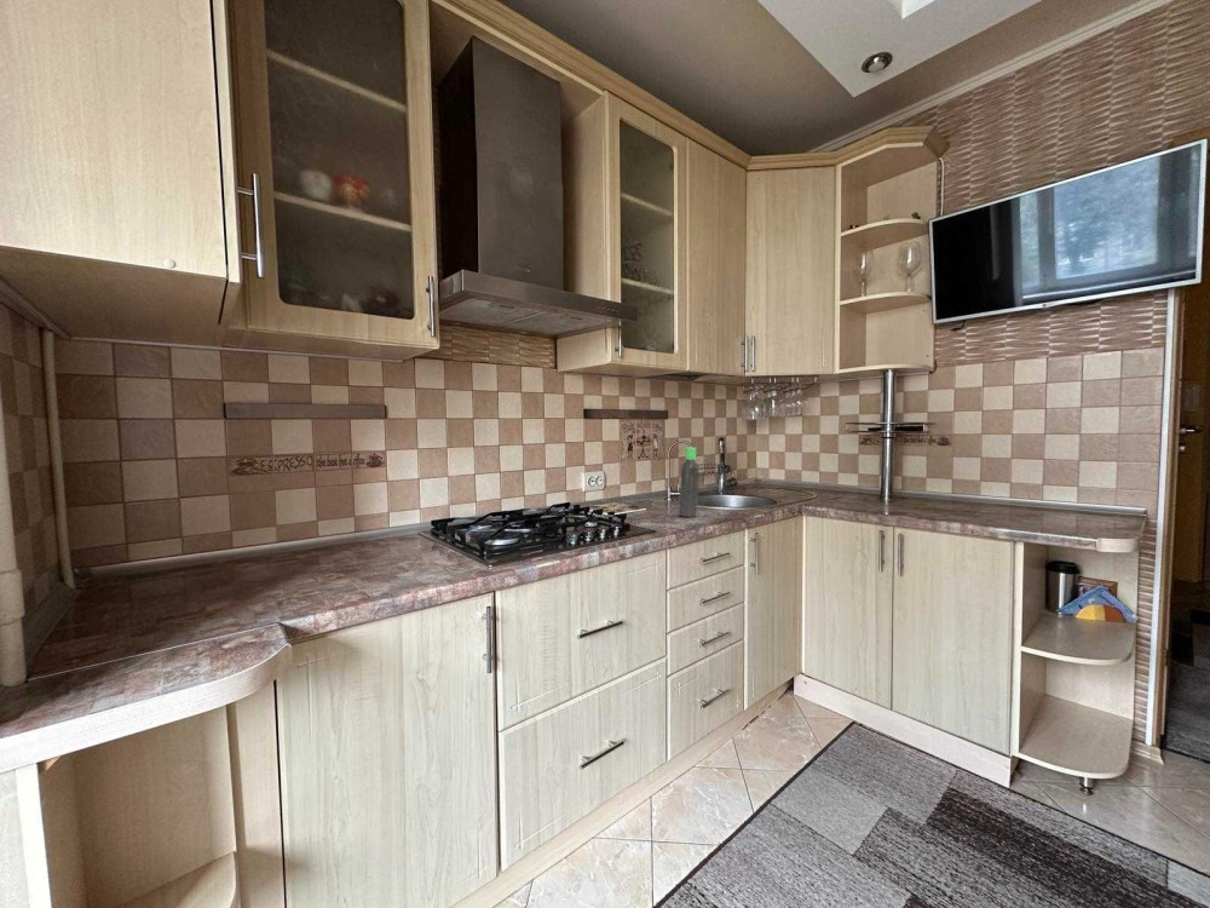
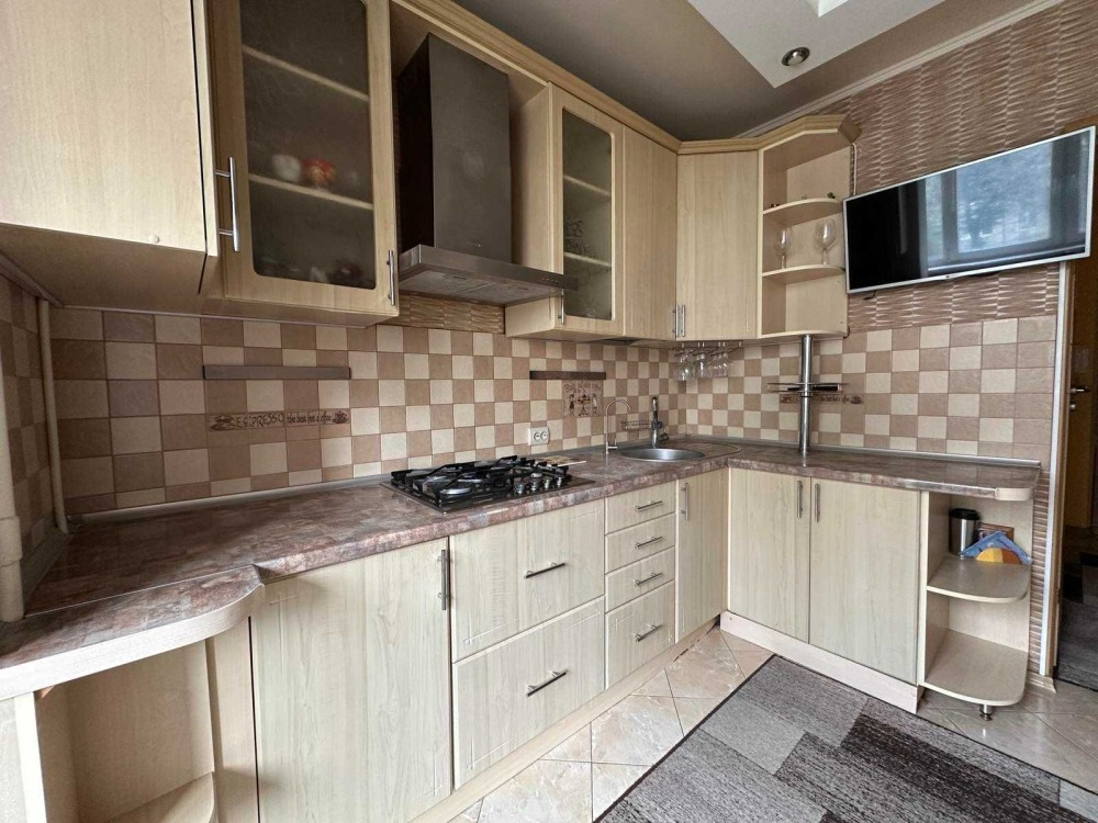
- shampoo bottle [678,446,701,518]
